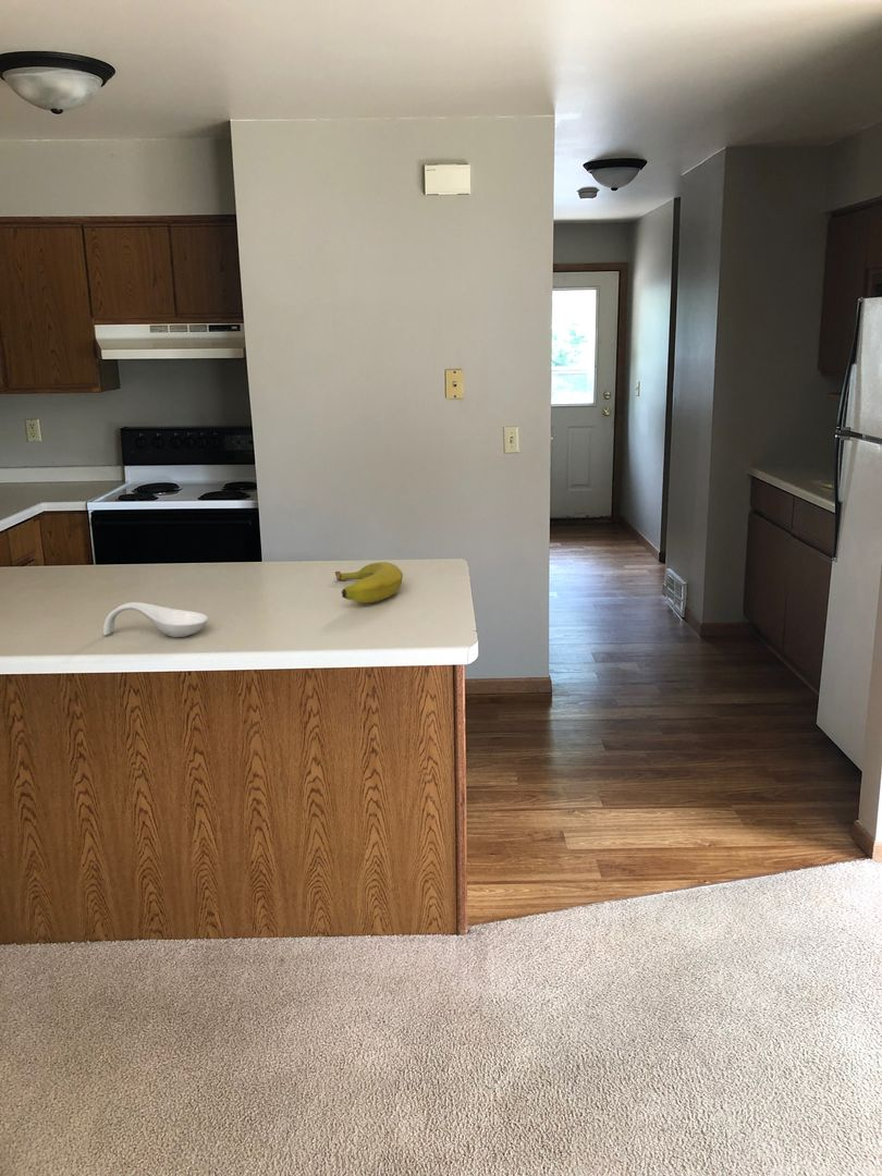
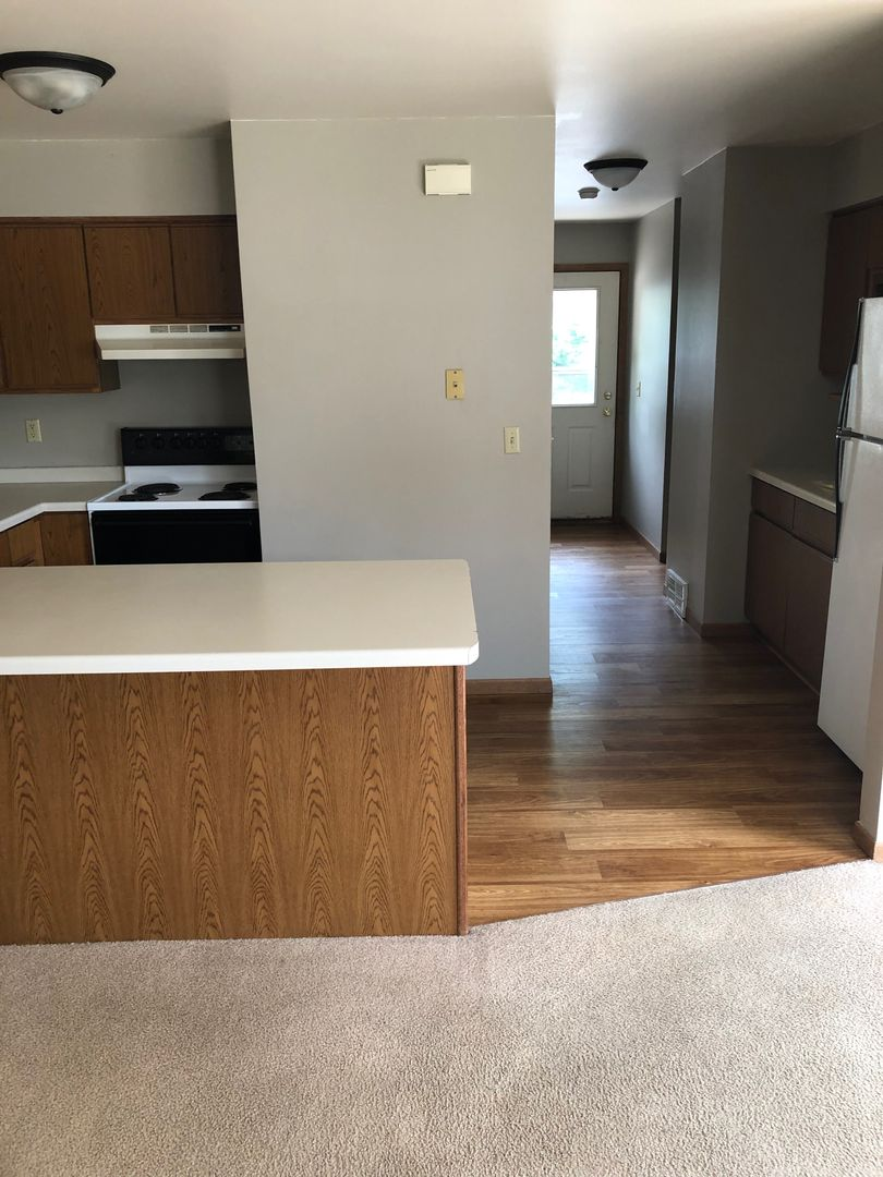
- banana [334,561,404,604]
- spoon rest [102,601,209,638]
